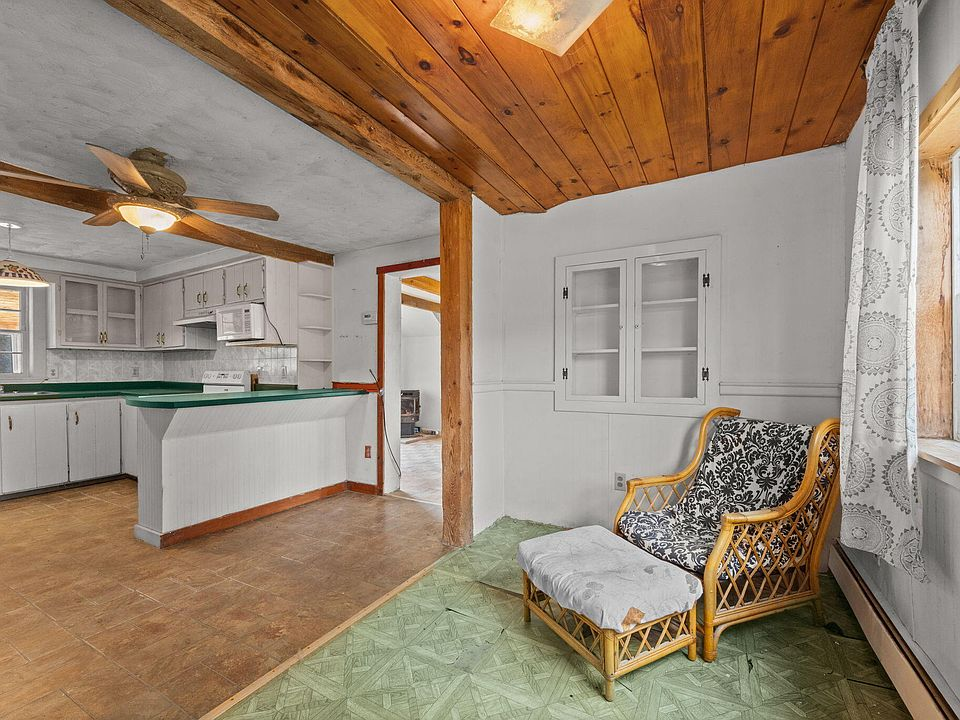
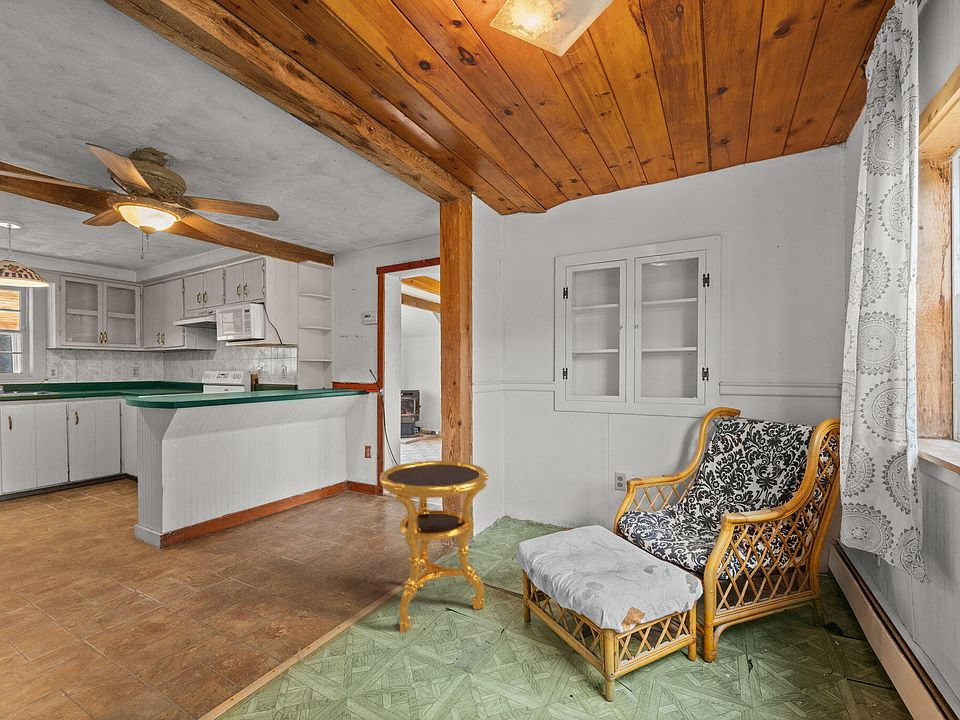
+ side table [379,460,489,633]
